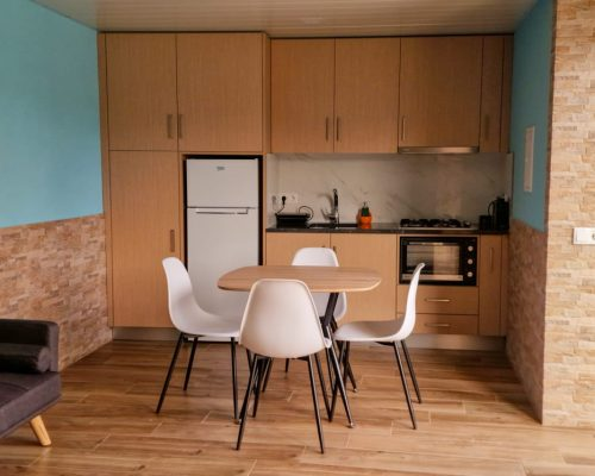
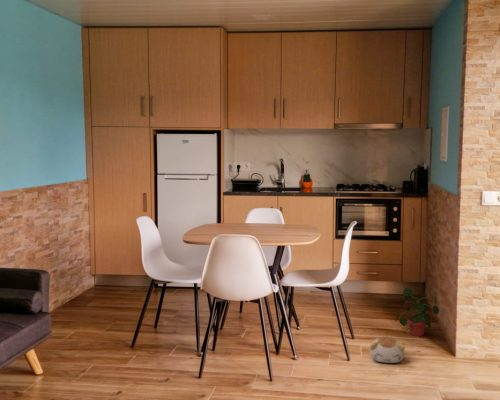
+ plush toy [369,336,406,364]
+ potted plant [394,287,440,337]
